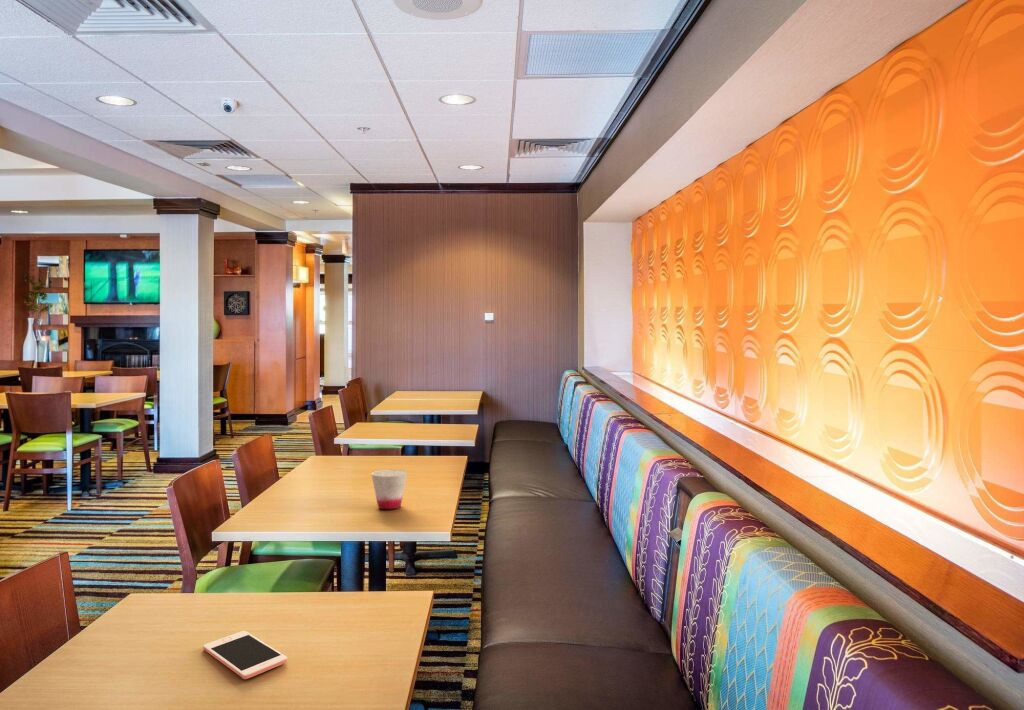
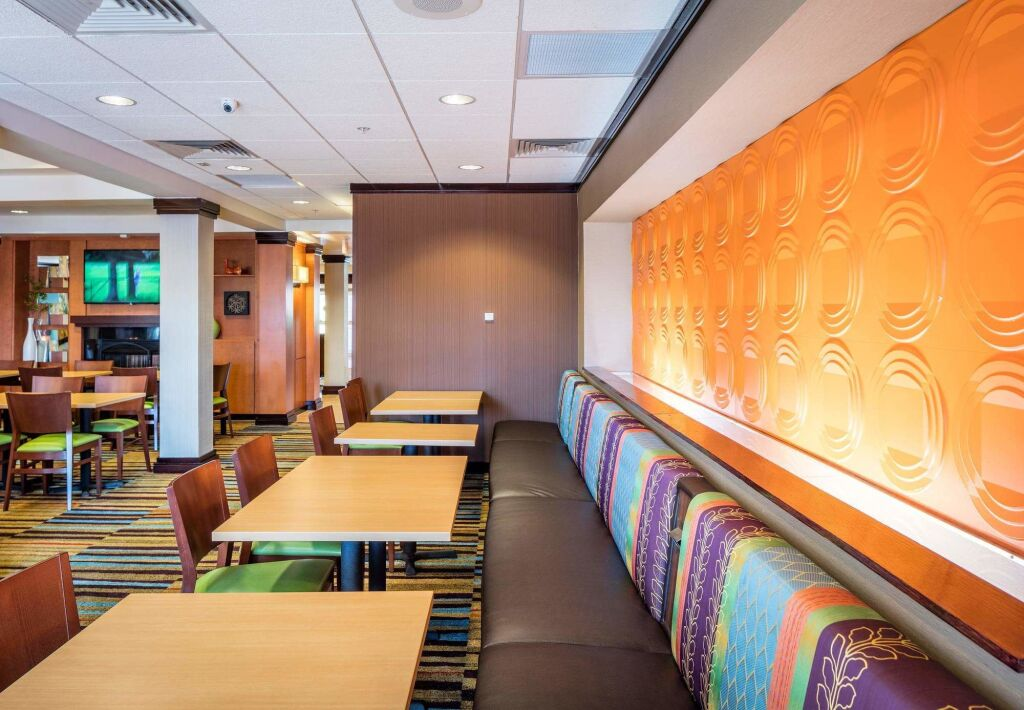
- cell phone [202,630,288,680]
- cup [370,468,408,510]
